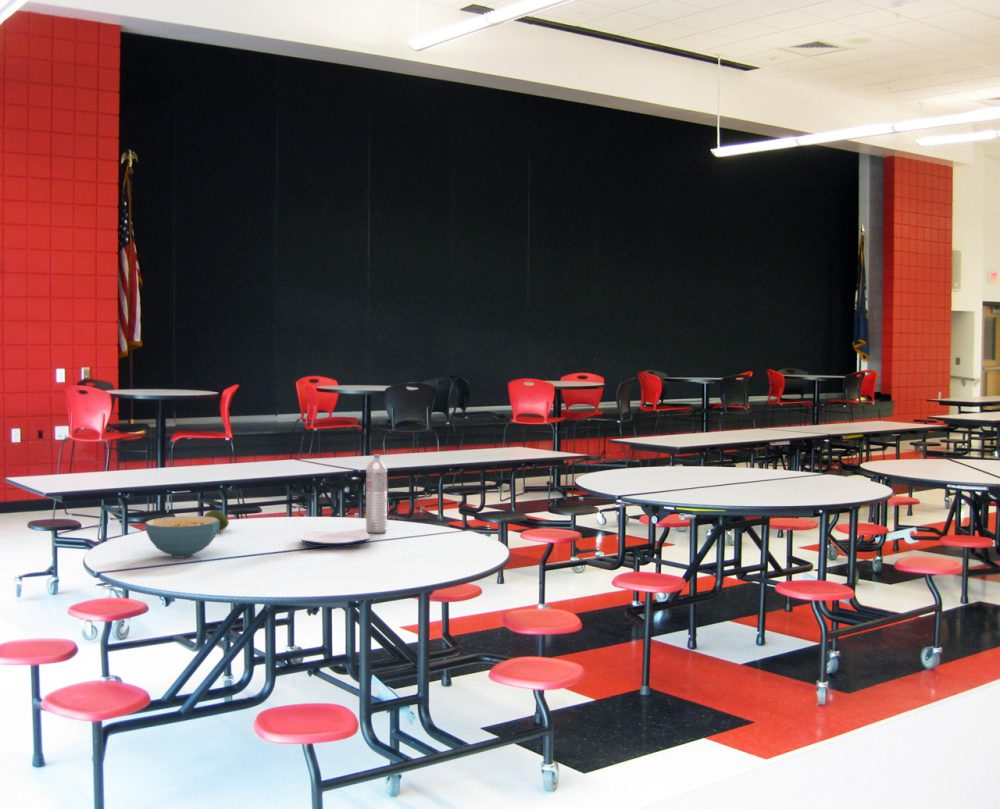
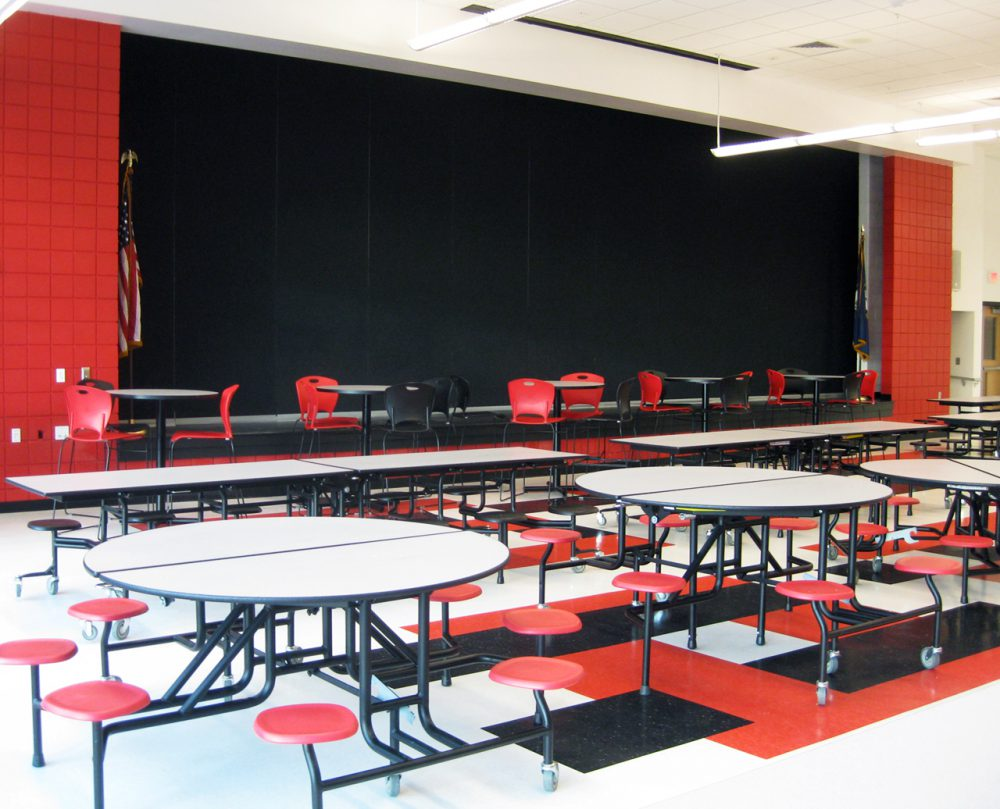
- fruit [203,509,230,533]
- water bottle [365,454,388,534]
- cereal bowl [144,515,219,559]
- plate [300,528,370,548]
